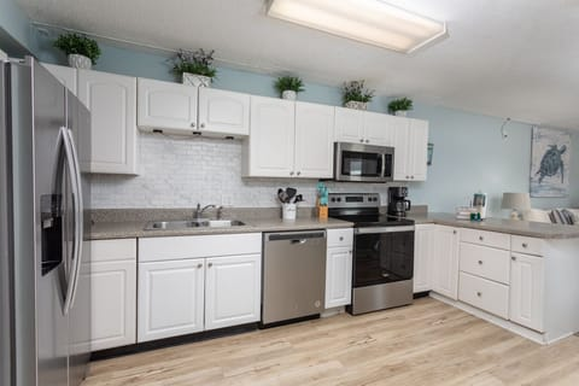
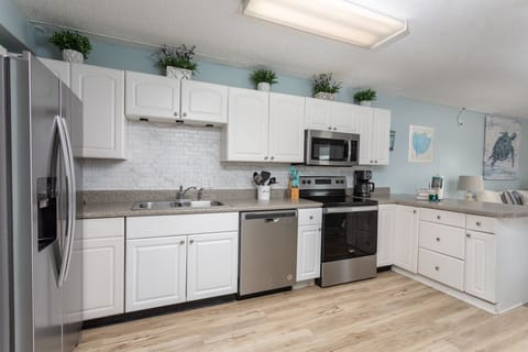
+ wall art [407,124,436,164]
